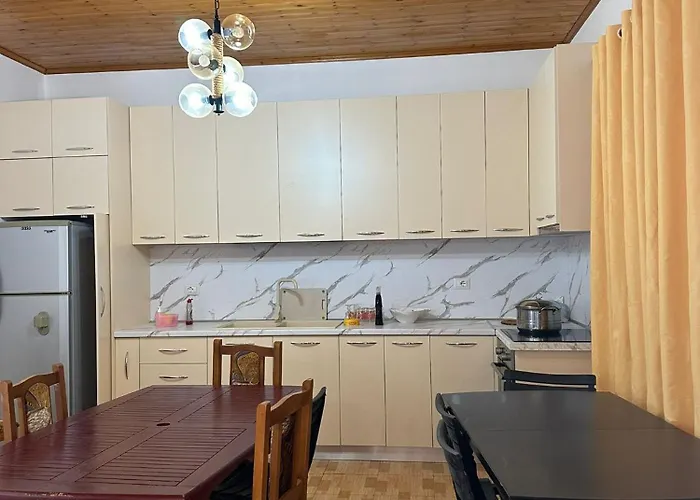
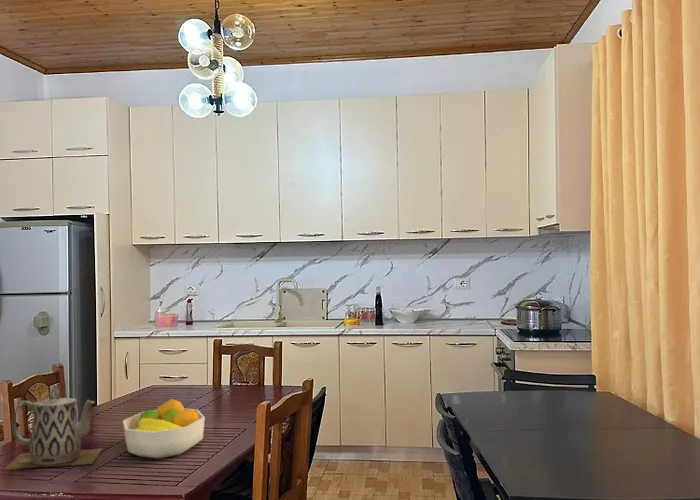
+ fruit bowl [122,398,206,460]
+ teapot [2,388,104,471]
